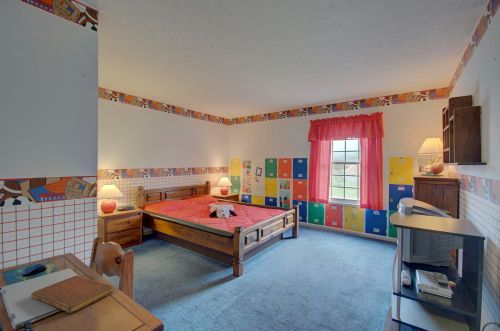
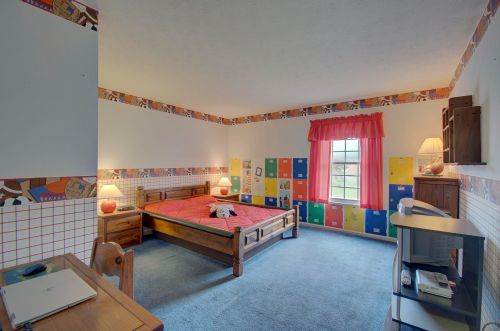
- notebook [30,275,114,315]
